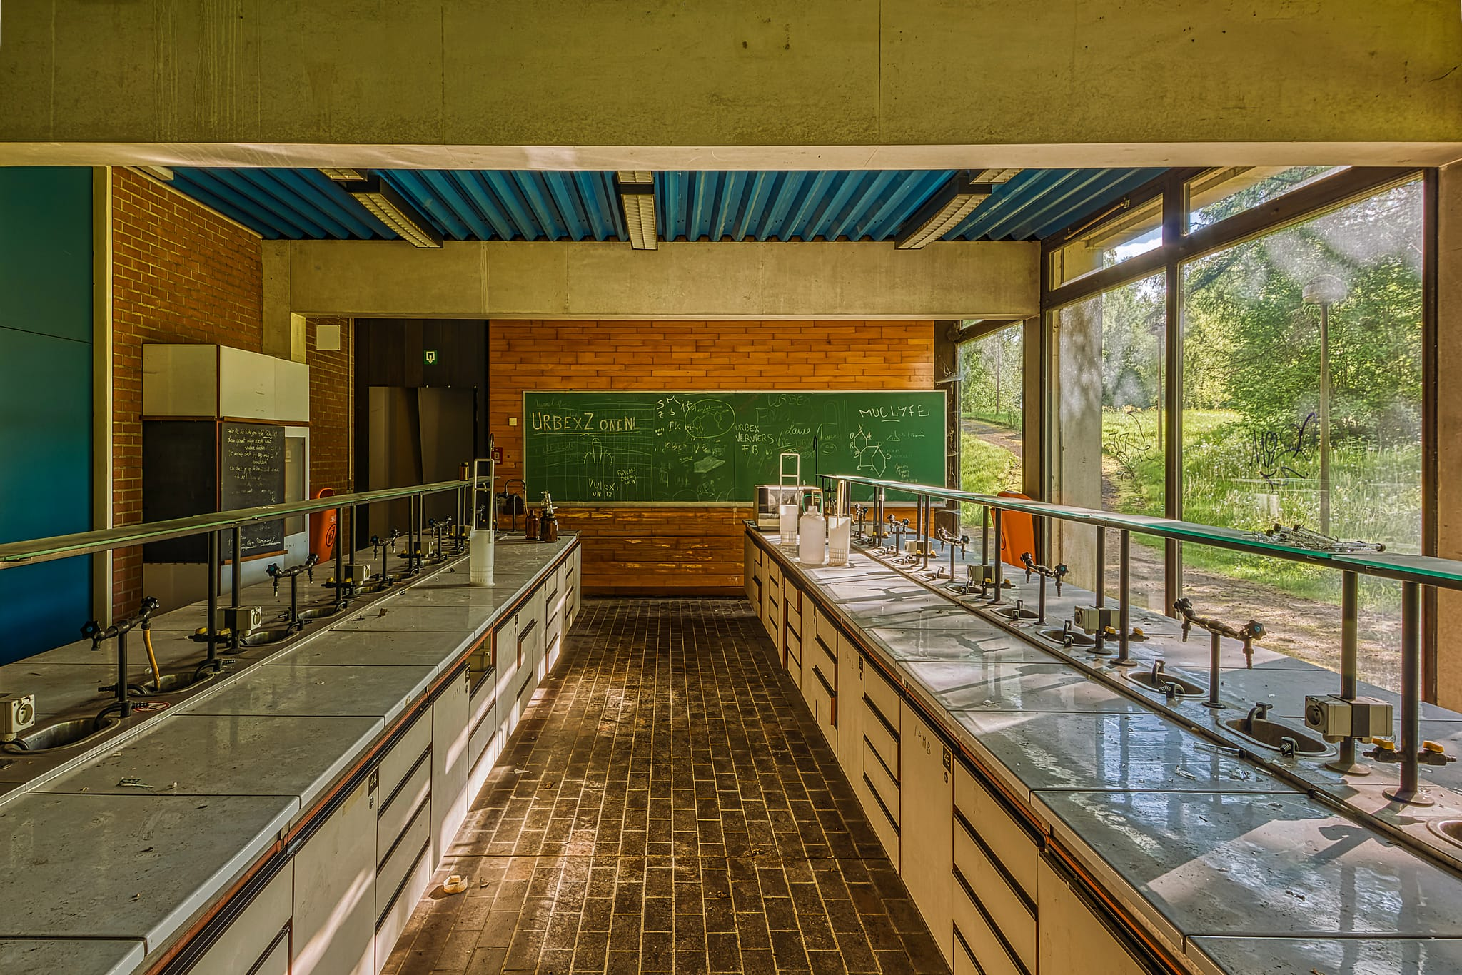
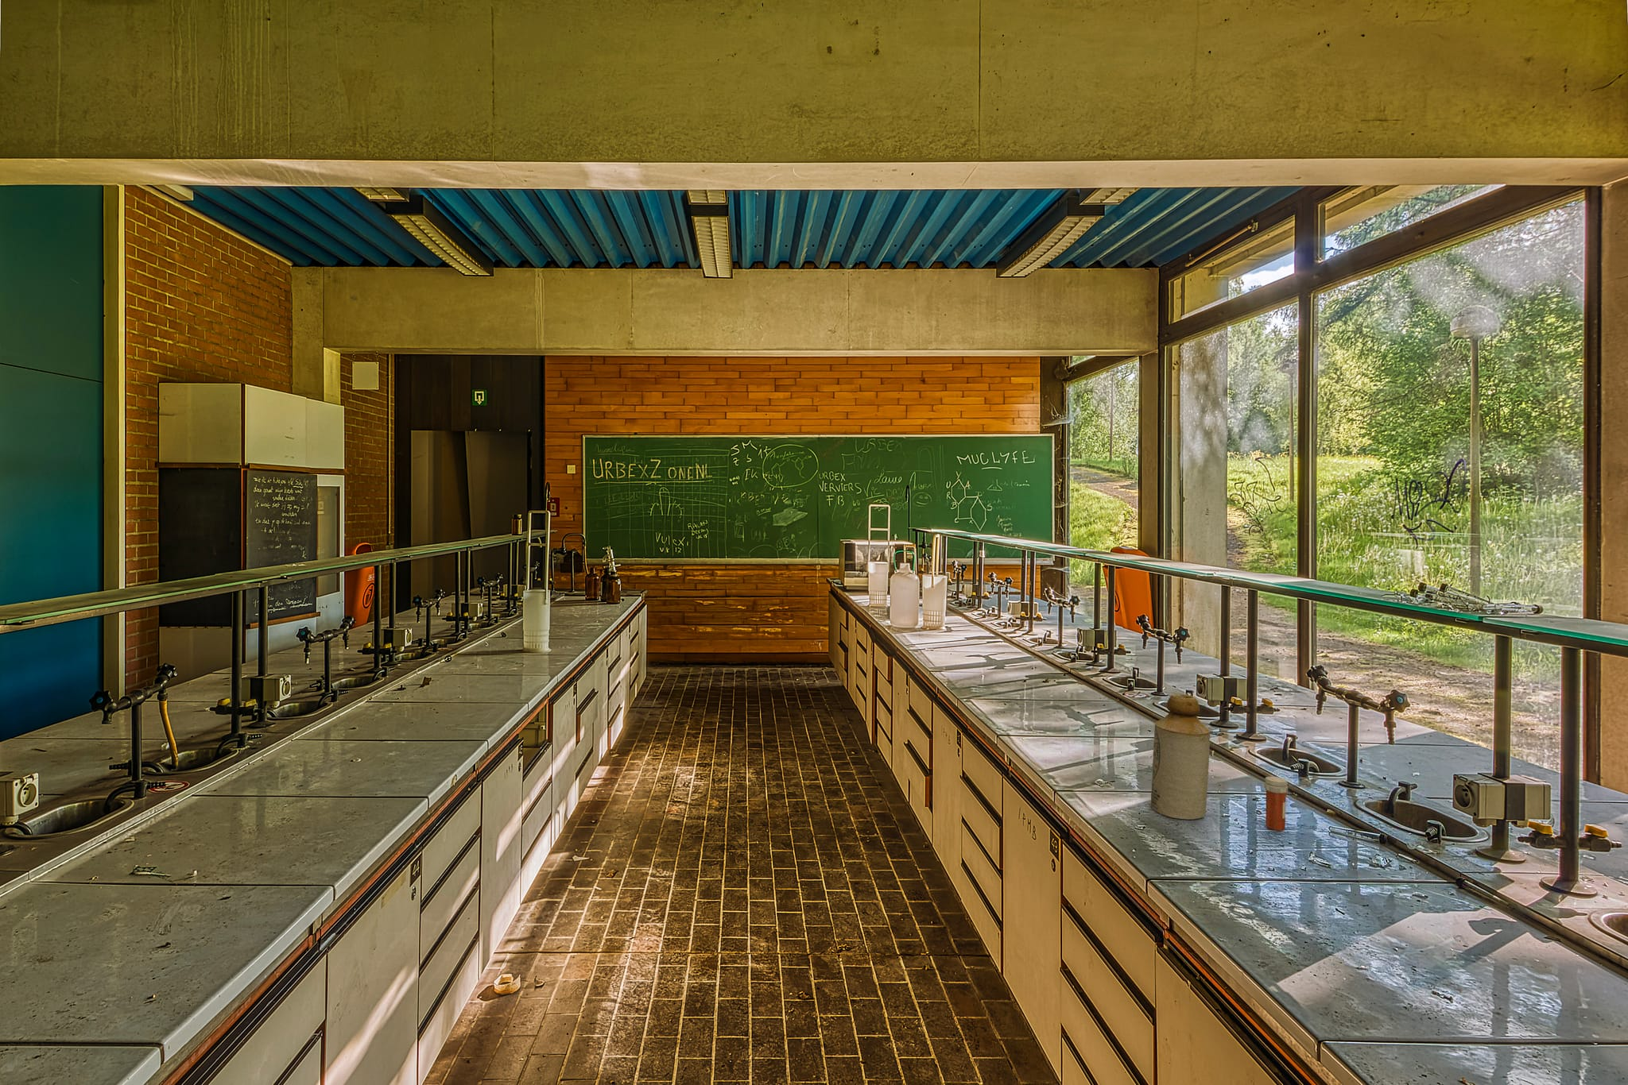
+ medicine [1263,776,1289,832]
+ bottle [1151,694,1211,820]
